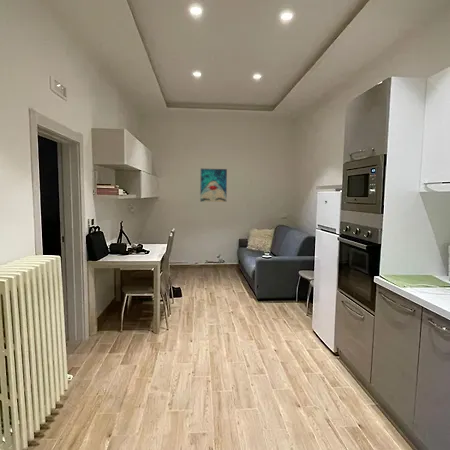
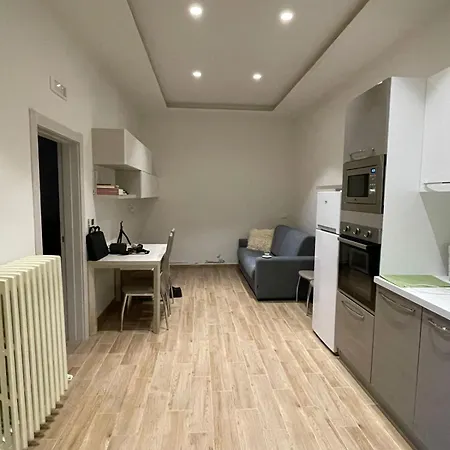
- wall art [199,168,228,203]
